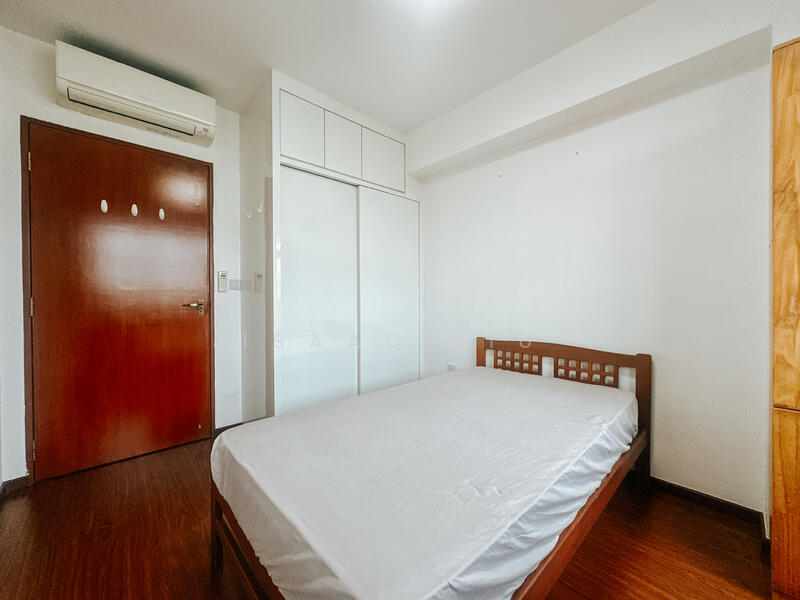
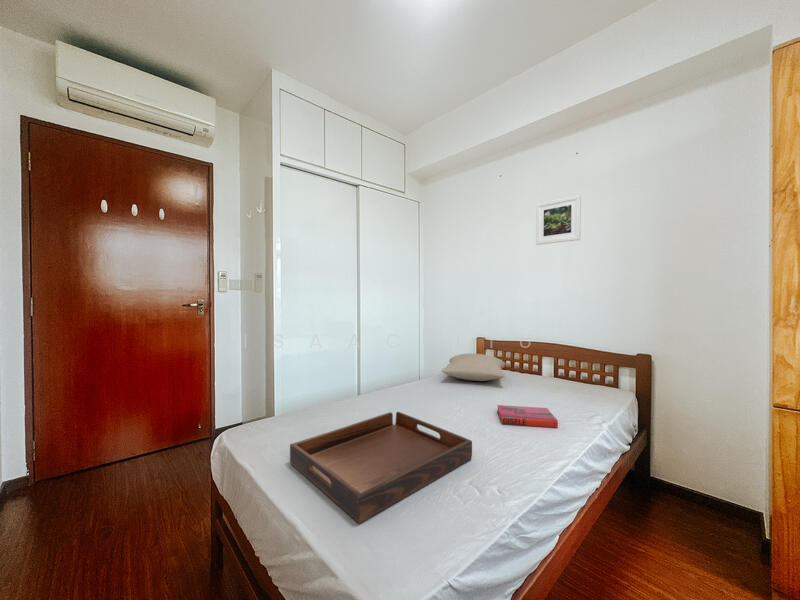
+ pillow [440,353,506,382]
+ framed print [535,194,582,246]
+ serving tray [289,411,473,524]
+ hardback book [496,404,559,429]
